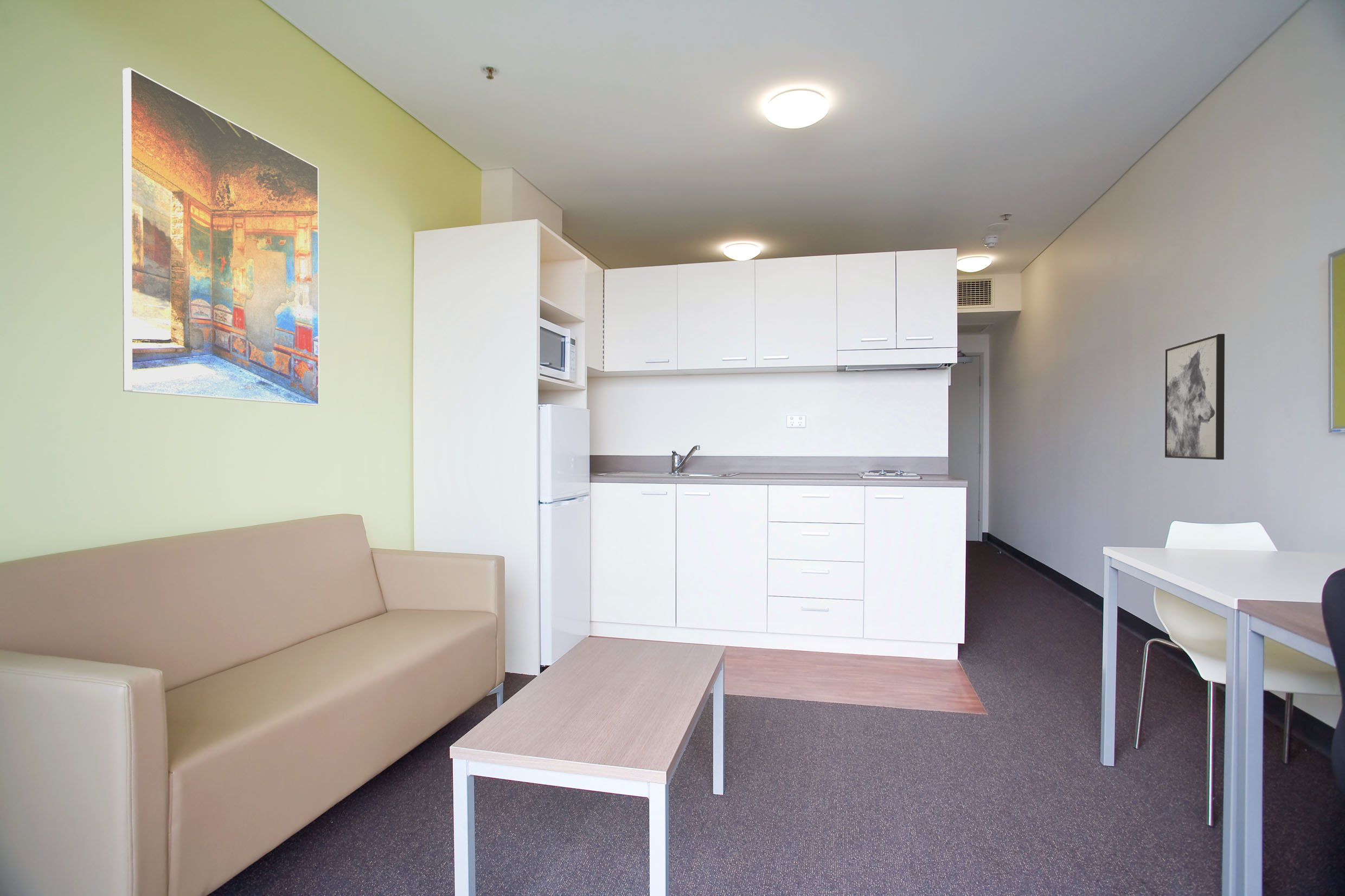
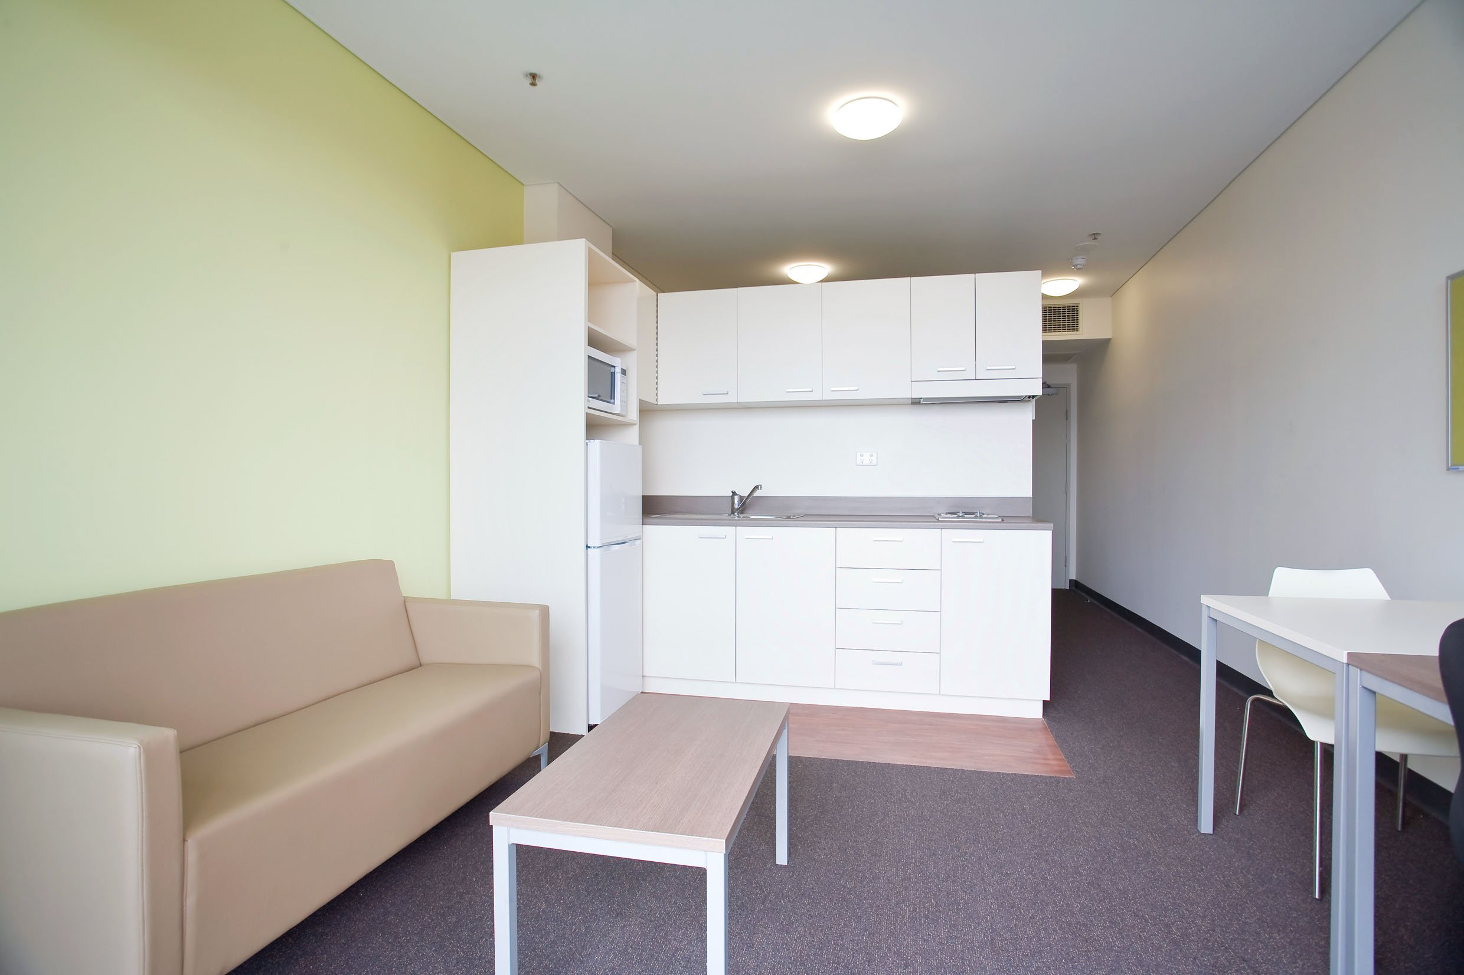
- wall art [1164,333,1225,460]
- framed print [121,67,320,406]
